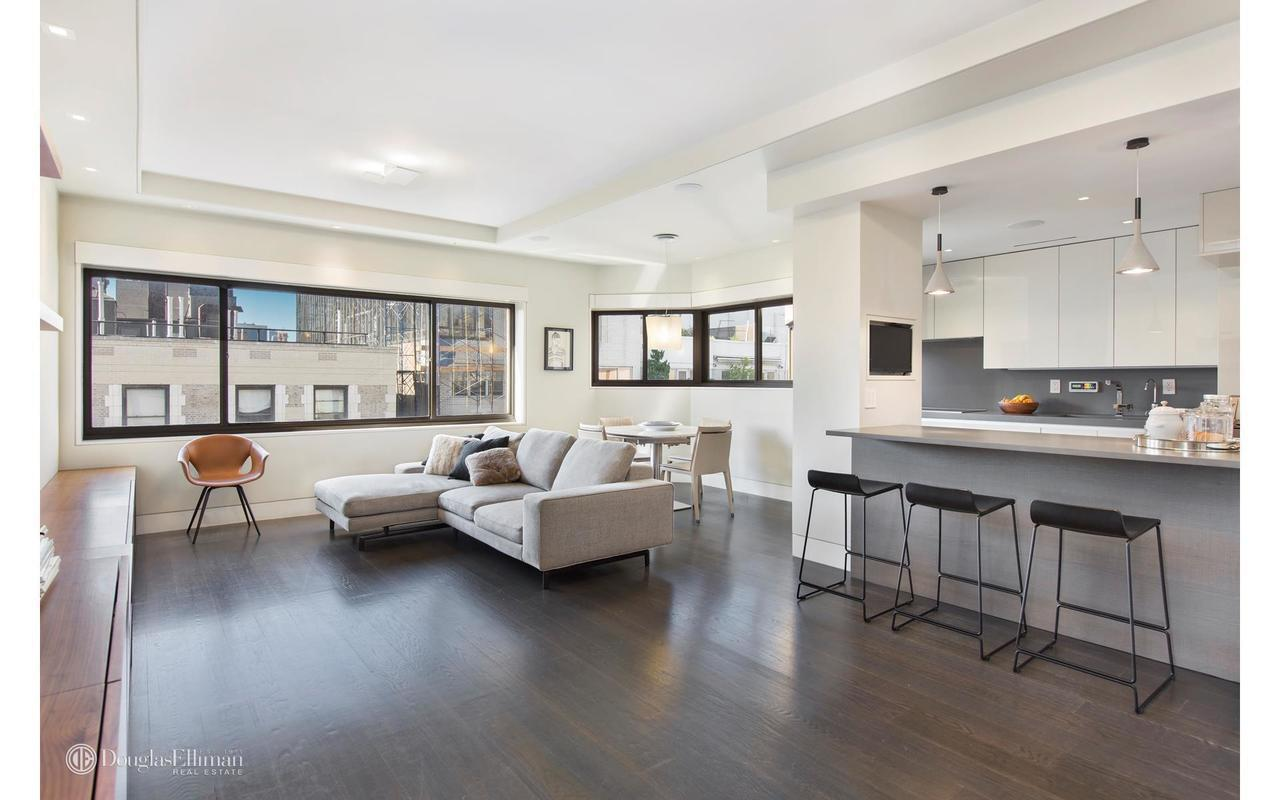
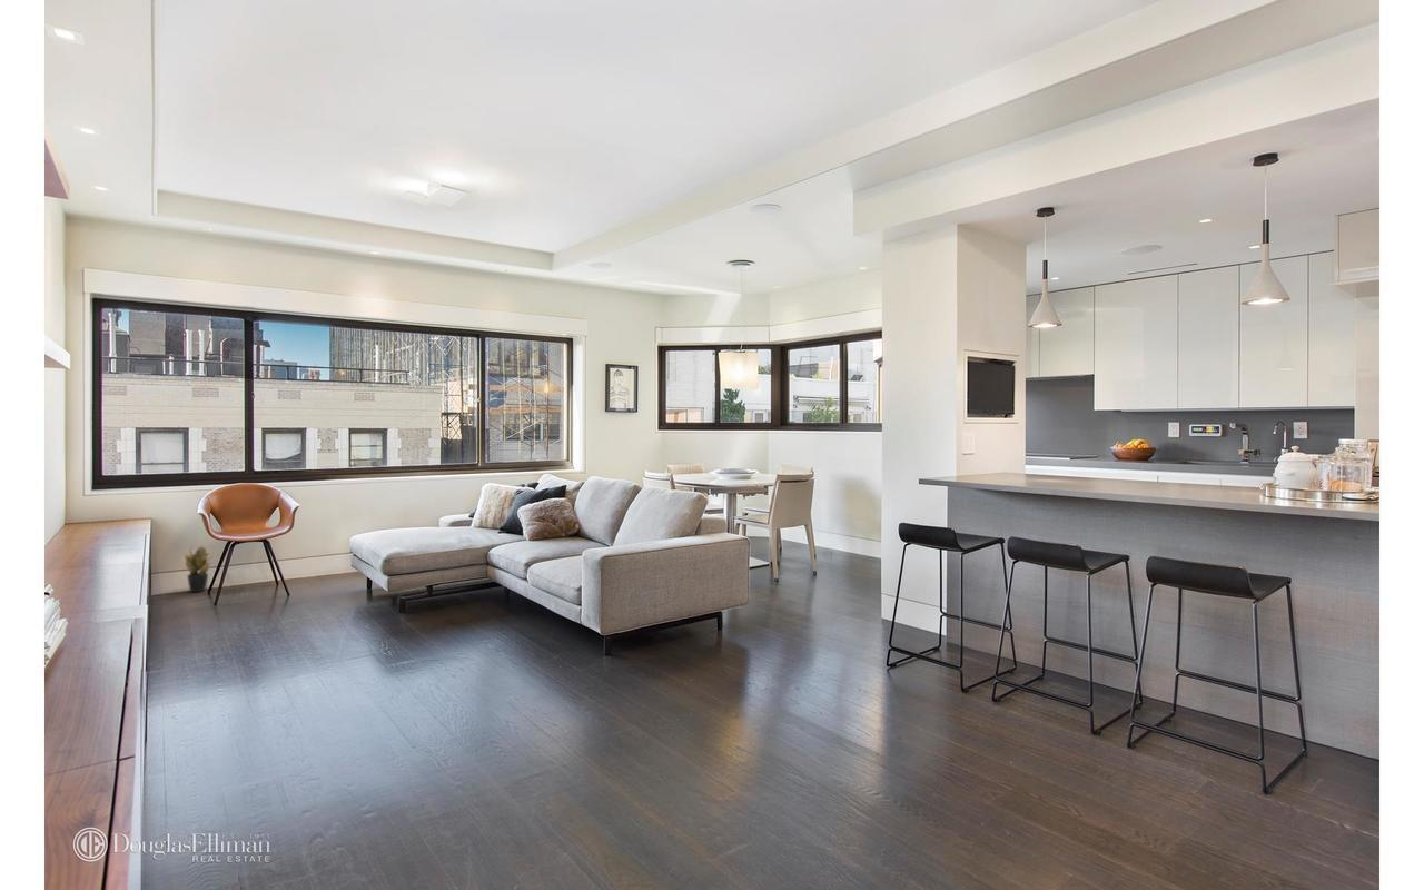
+ potted plant [182,543,214,593]
